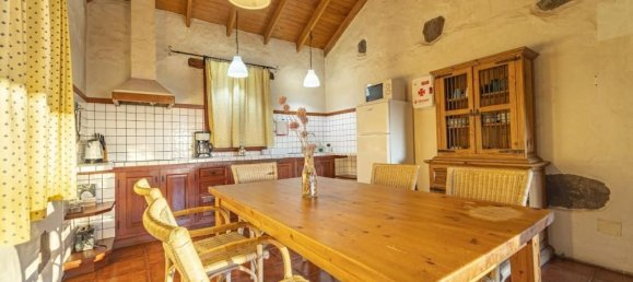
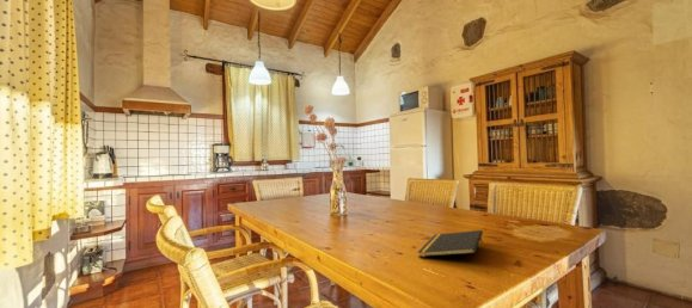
+ notepad [416,229,484,258]
